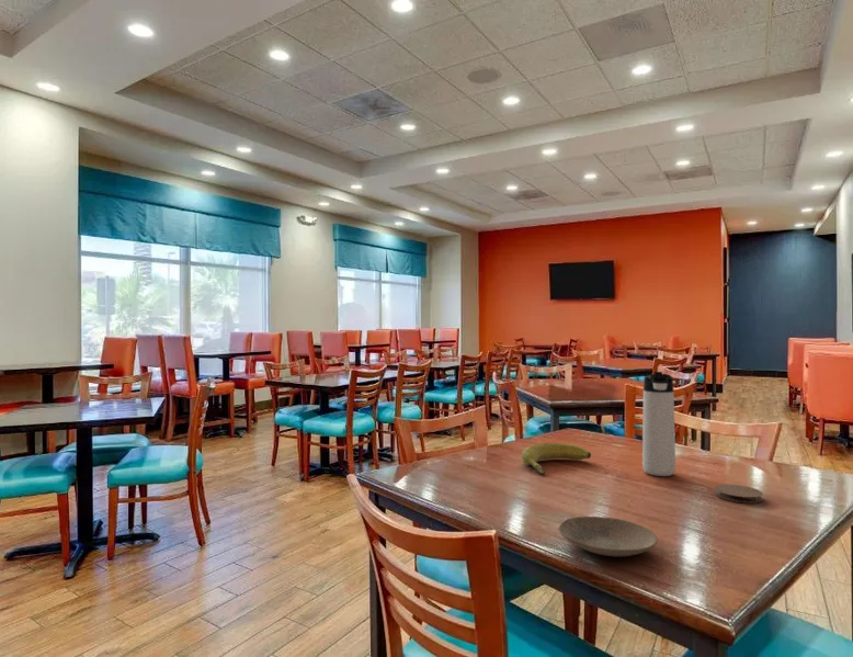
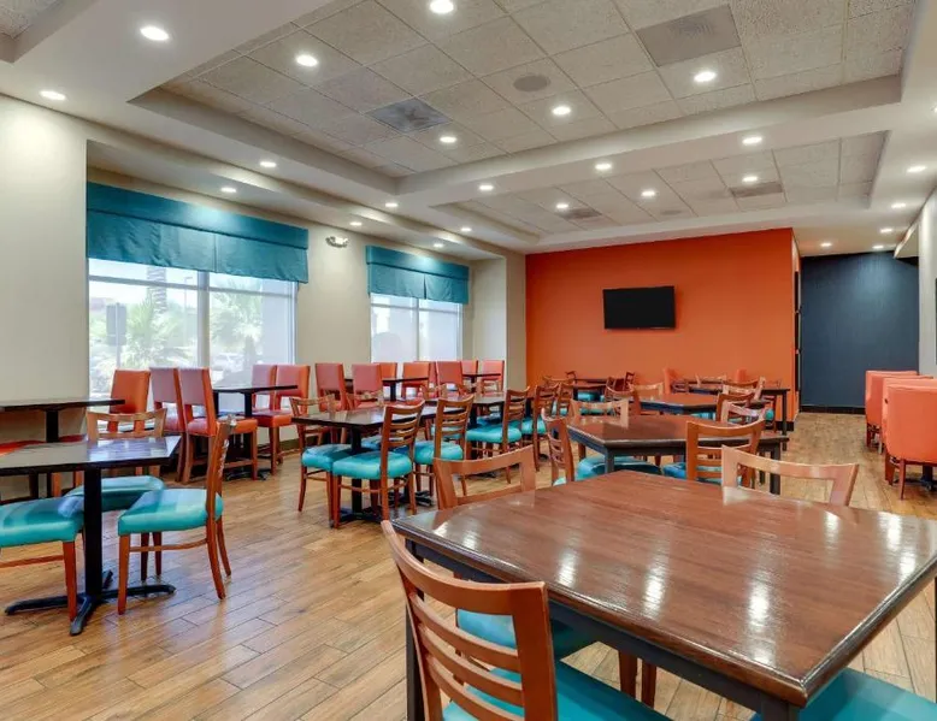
- coaster [714,484,764,505]
- plate [558,516,659,557]
- thermos bottle [641,371,676,477]
- banana [521,442,592,475]
